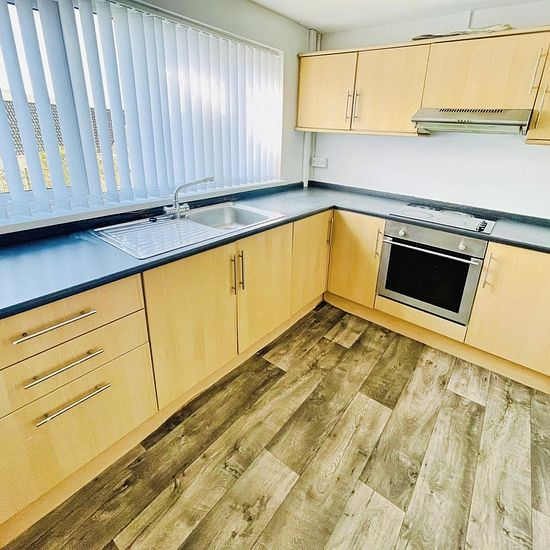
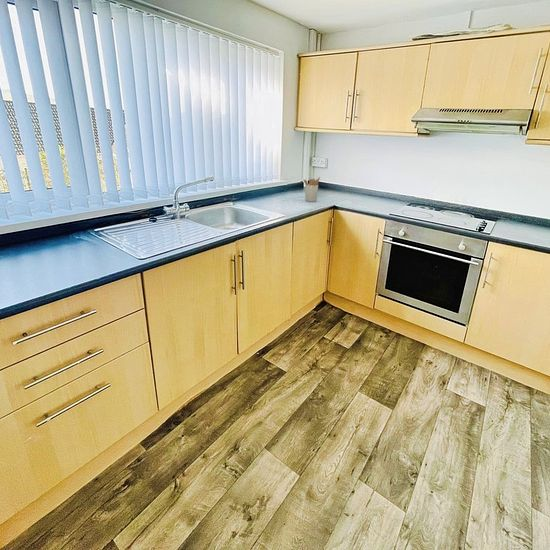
+ utensil holder [303,176,321,203]
